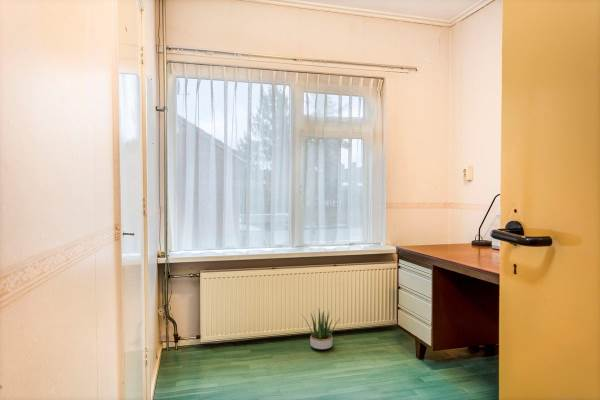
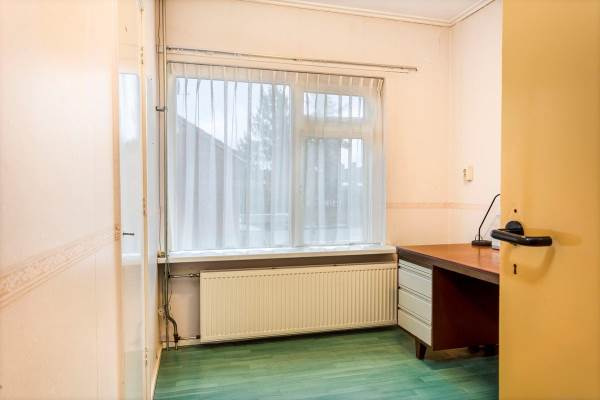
- potted plant [300,309,340,351]
